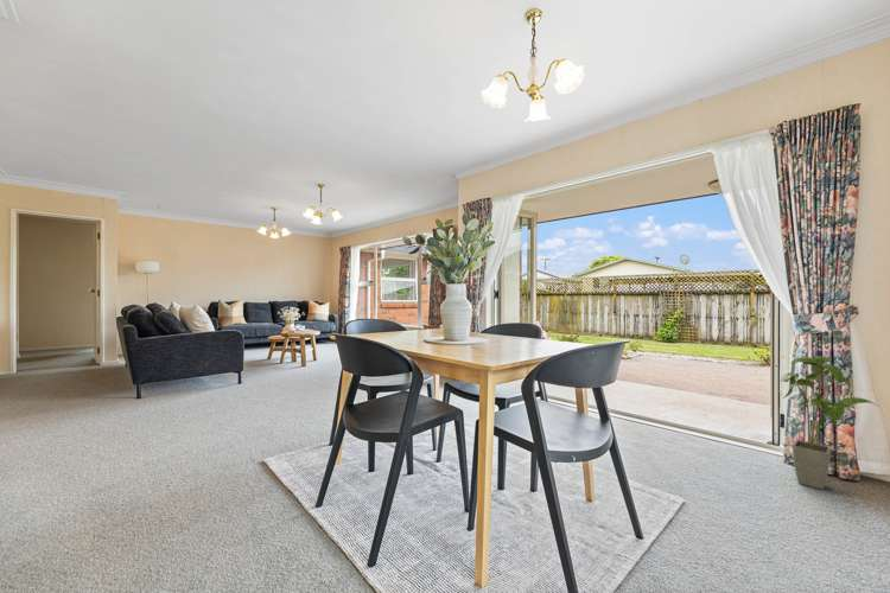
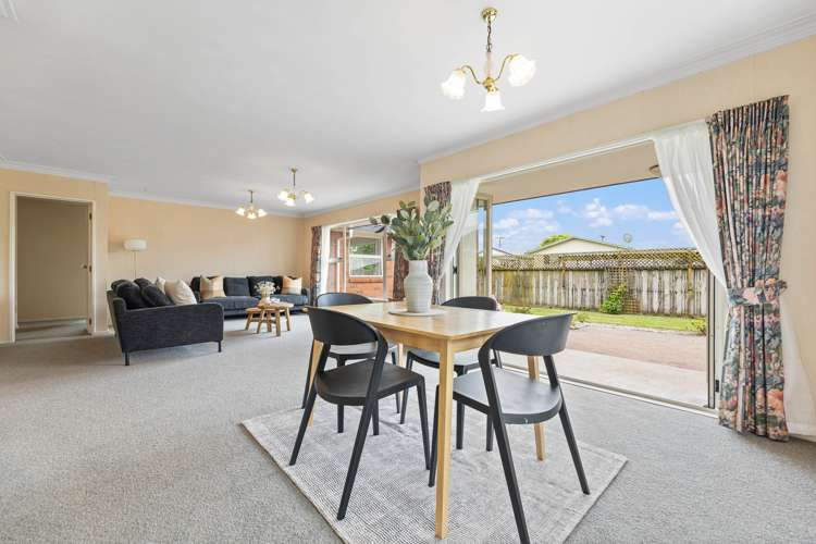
- house plant [780,355,878,491]
